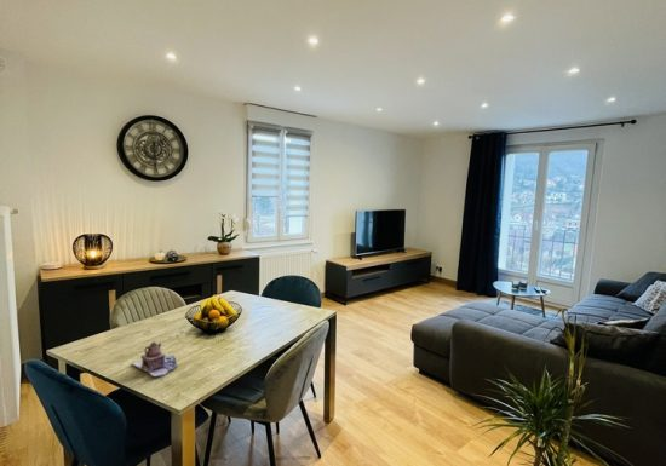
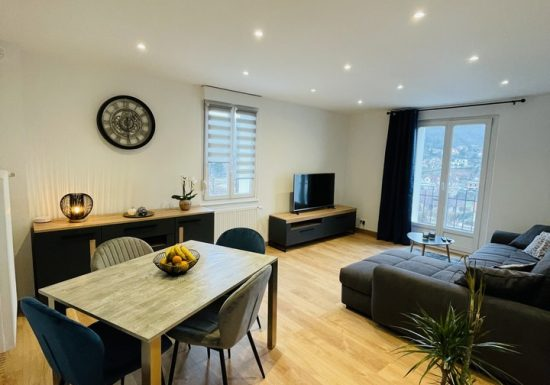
- teapot [131,340,178,378]
